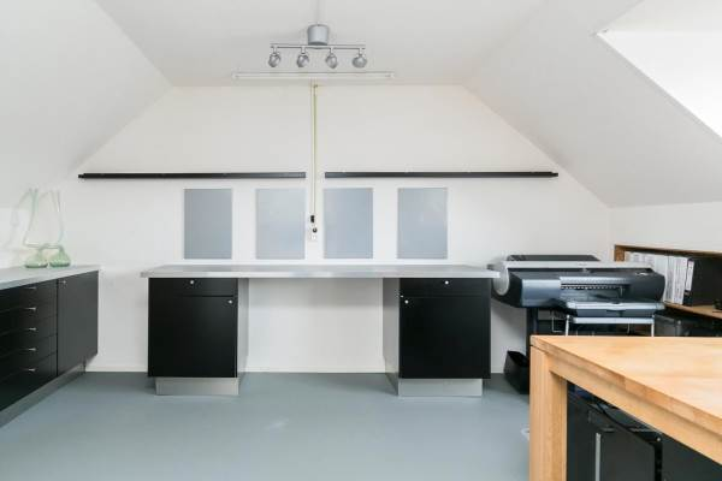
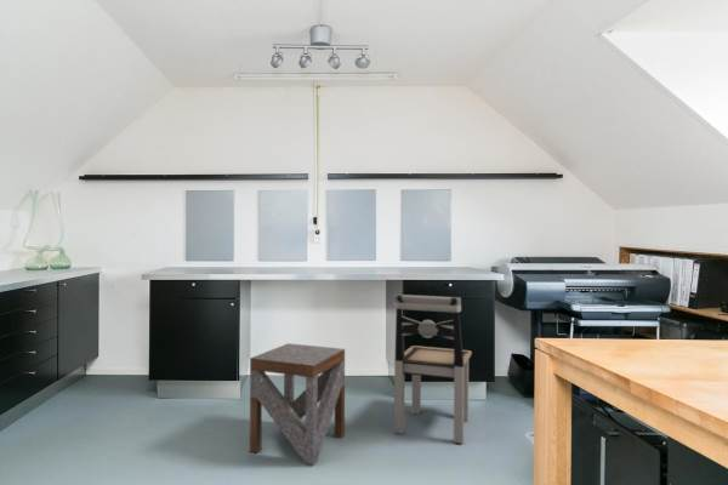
+ chair [392,293,473,445]
+ side table [249,342,346,466]
